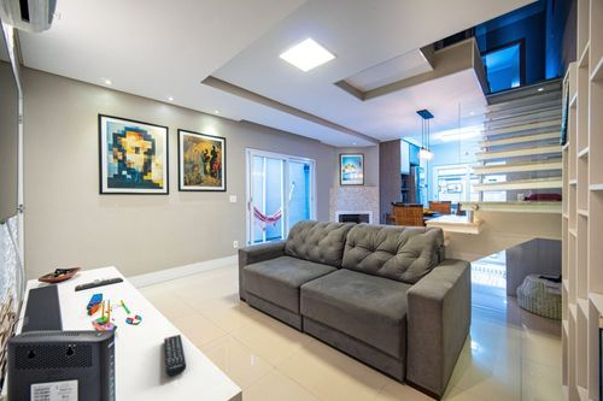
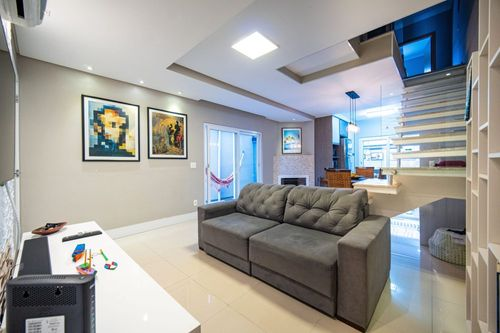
- remote control [163,334,187,377]
